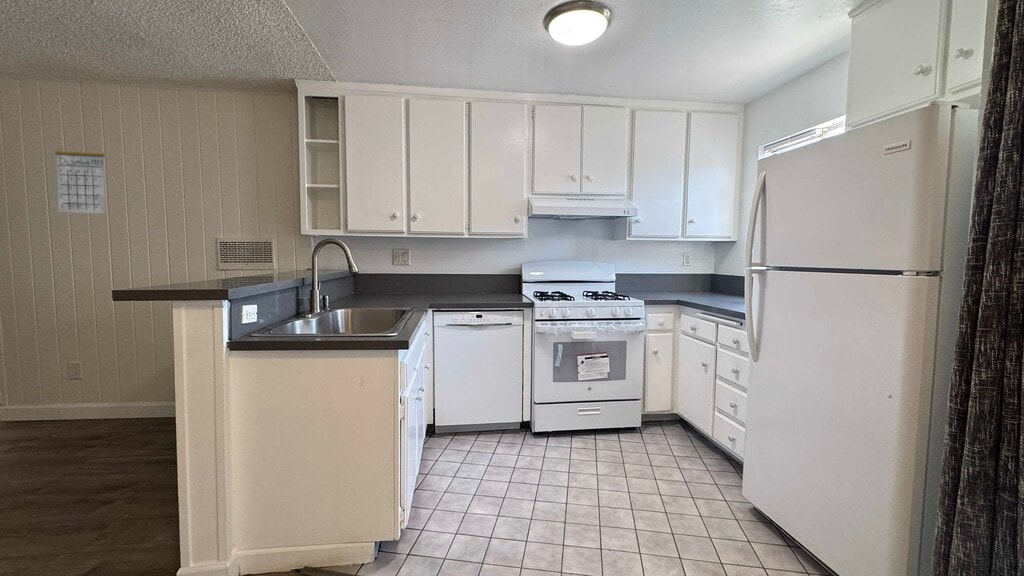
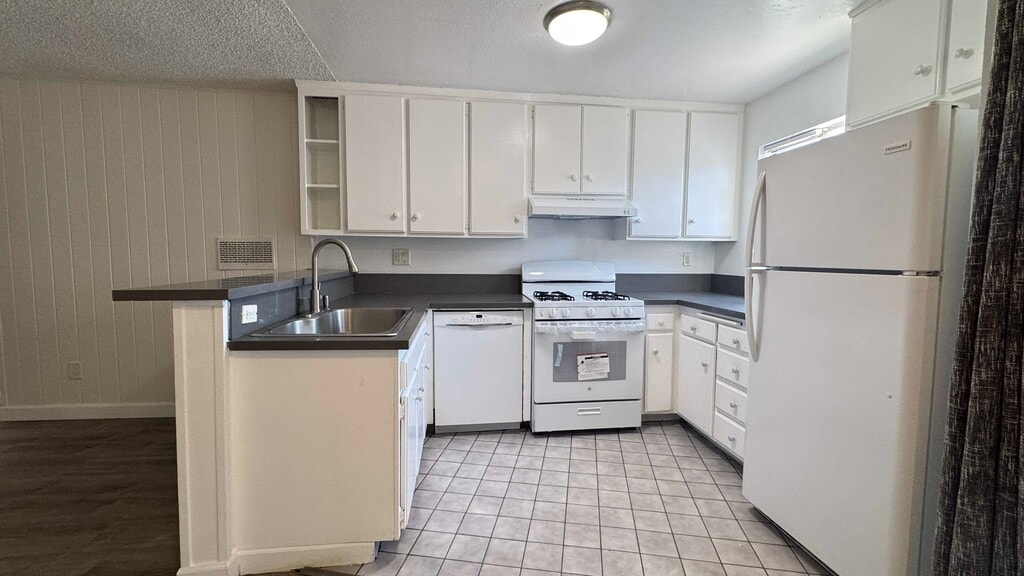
- calendar [54,137,106,214]
